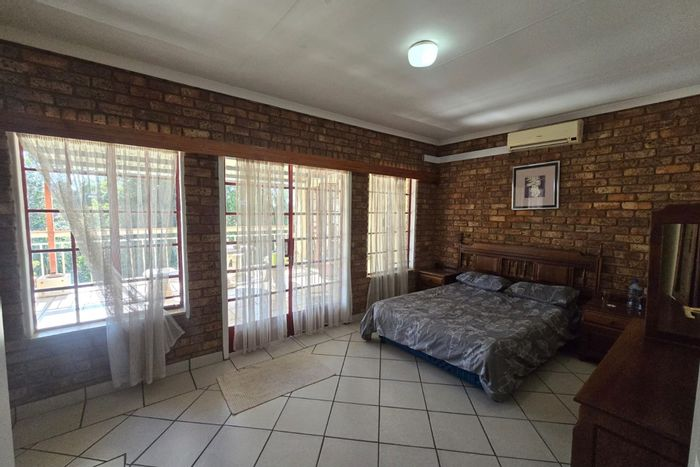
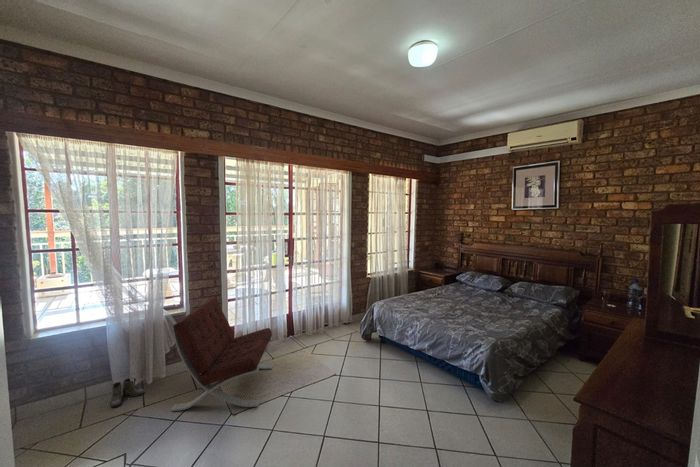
+ lounge chair [170,297,274,412]
+ boots [103,377,145,408]
